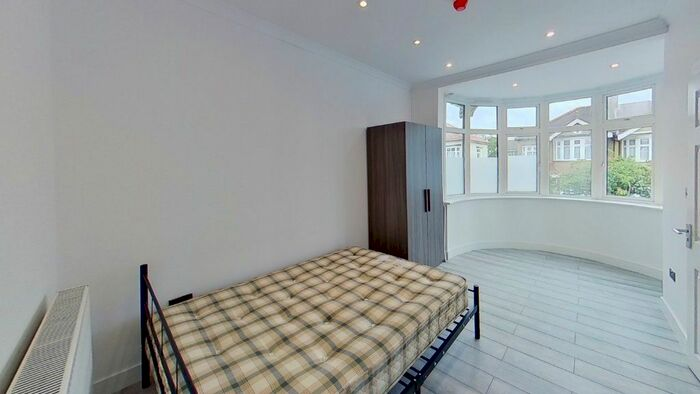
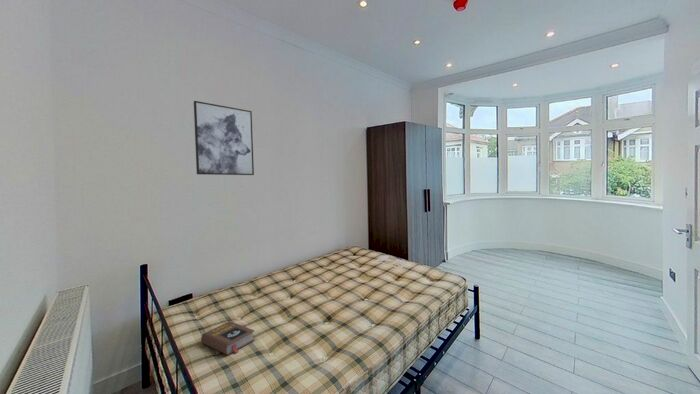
+ wall art [193,100,255,176]
+ book [200,320,256,356]
